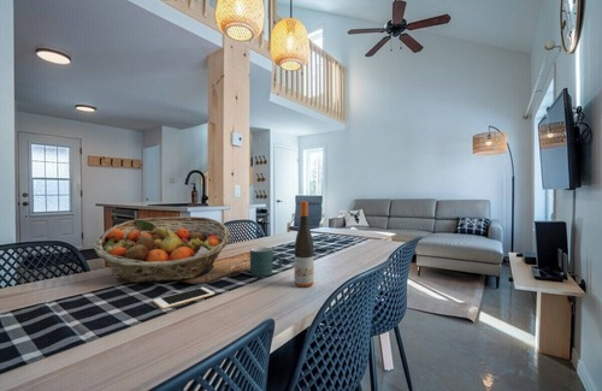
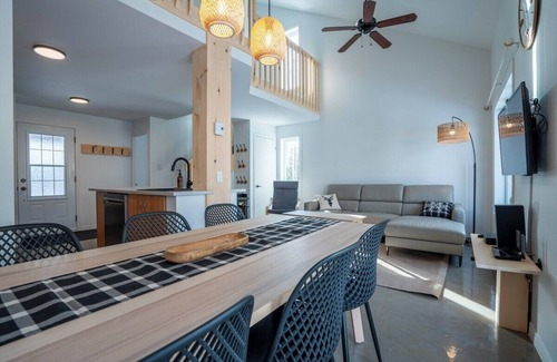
- cell phone [152,286,216,310]
- fruit basket [93,215,231,284]
- mug [249,245,283,278]
- wine bottle [294,200,315,289]
